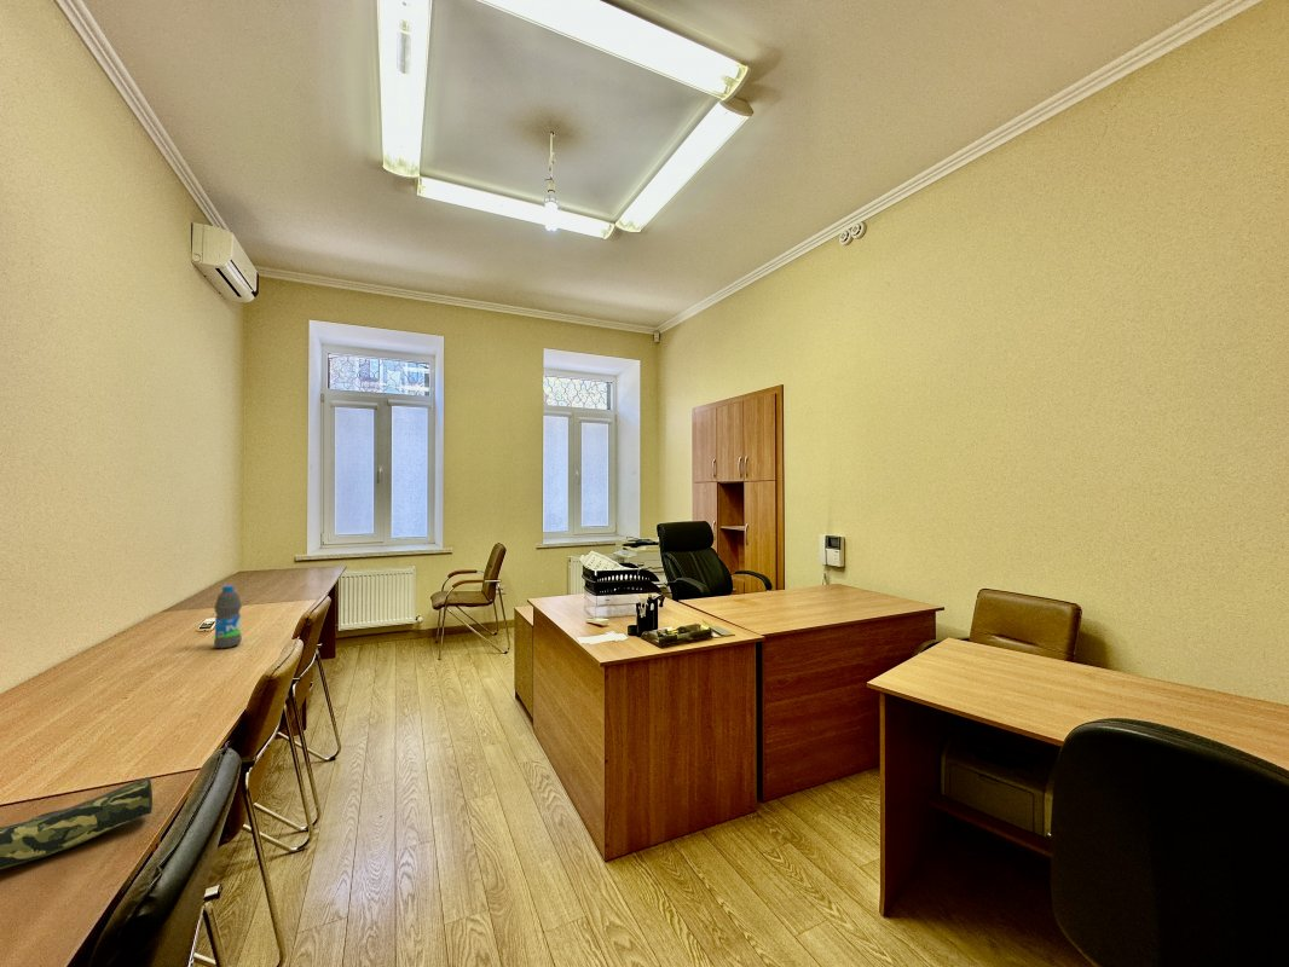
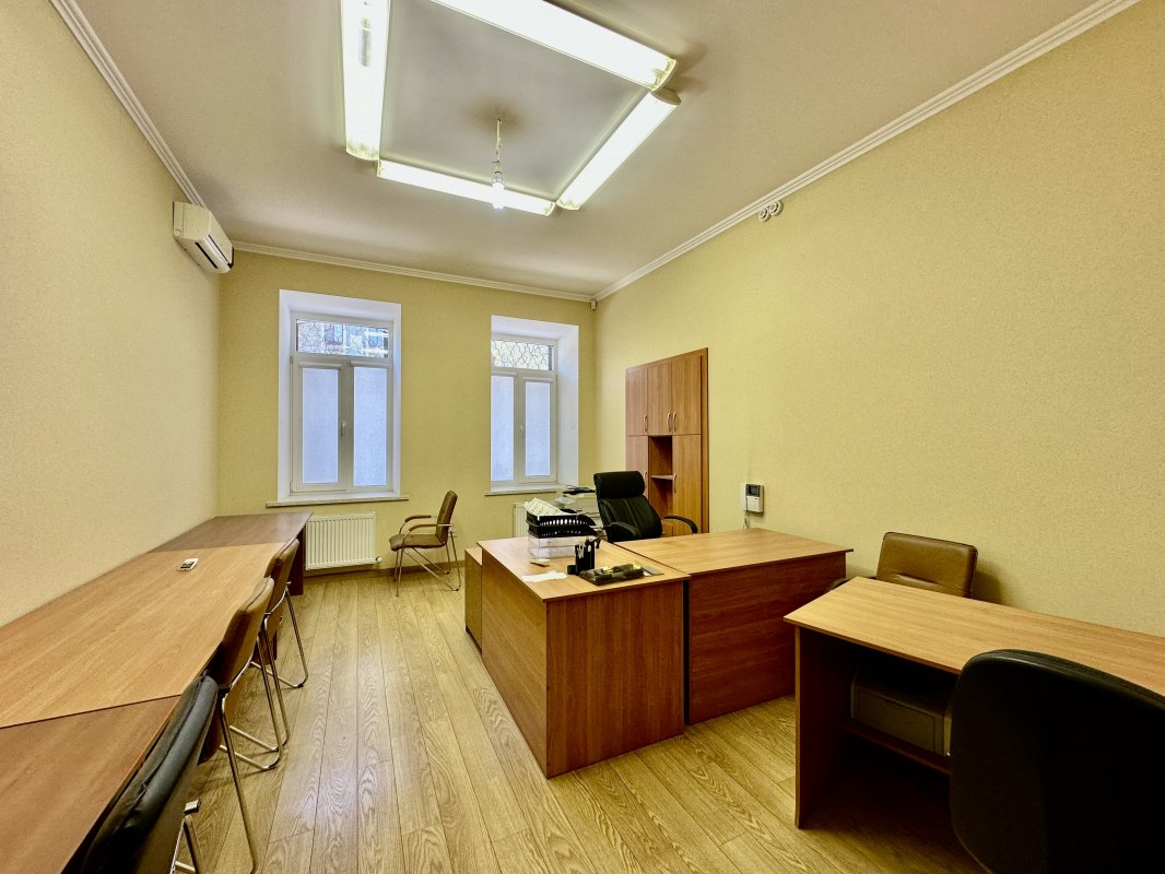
- pencil case [0,776,154,870]
- water bottle [213,585,243,649]
